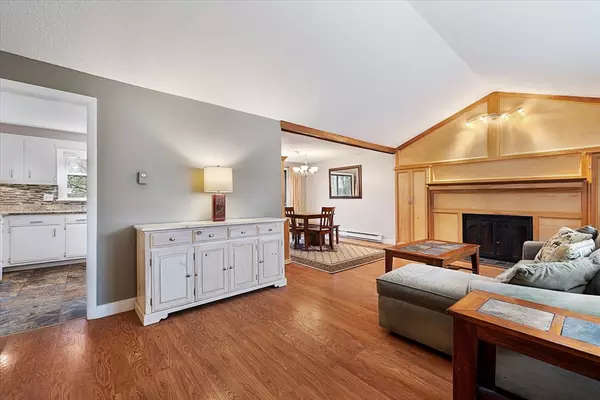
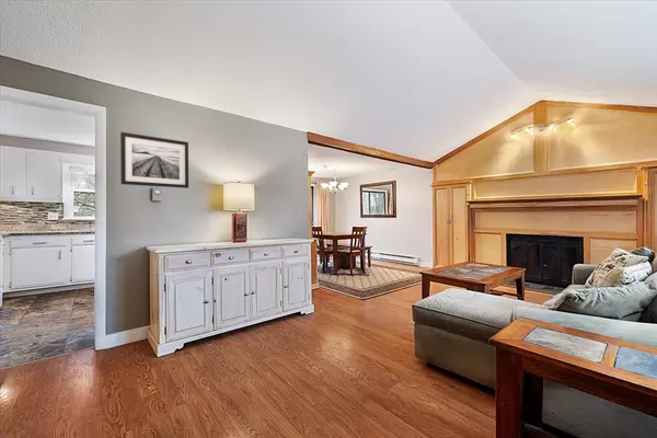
+ wall art [119,131,189,189]
